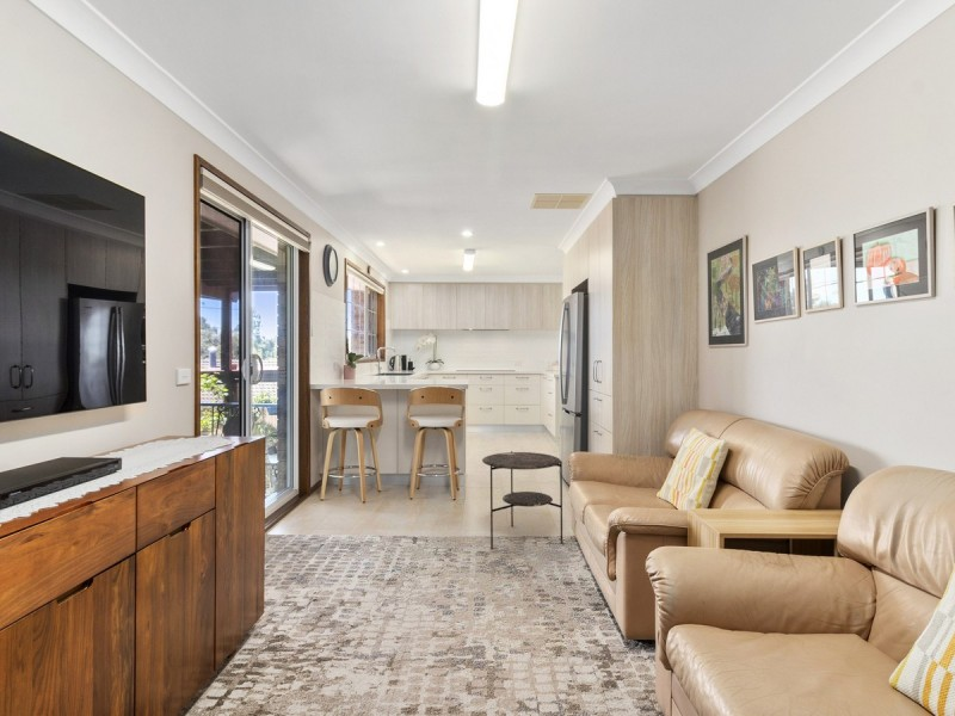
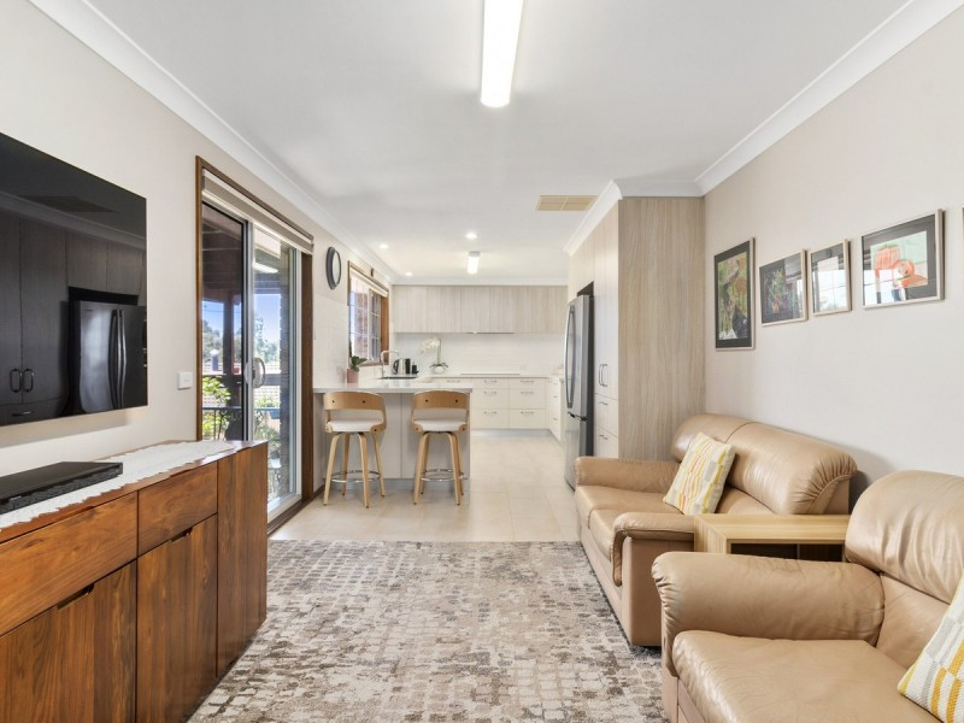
- side table [481,450,563,550]
